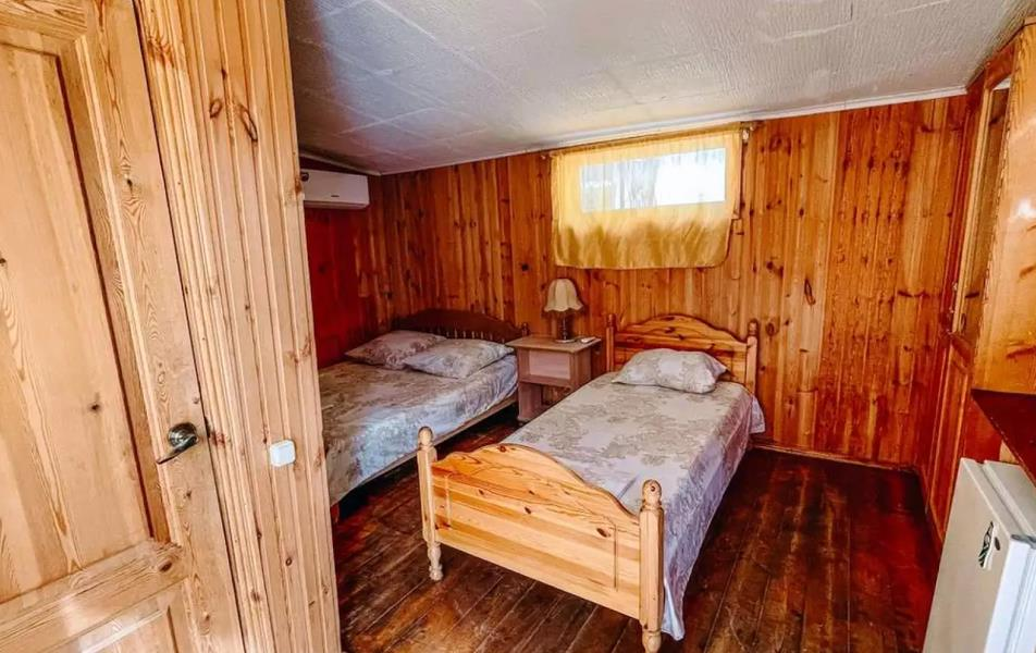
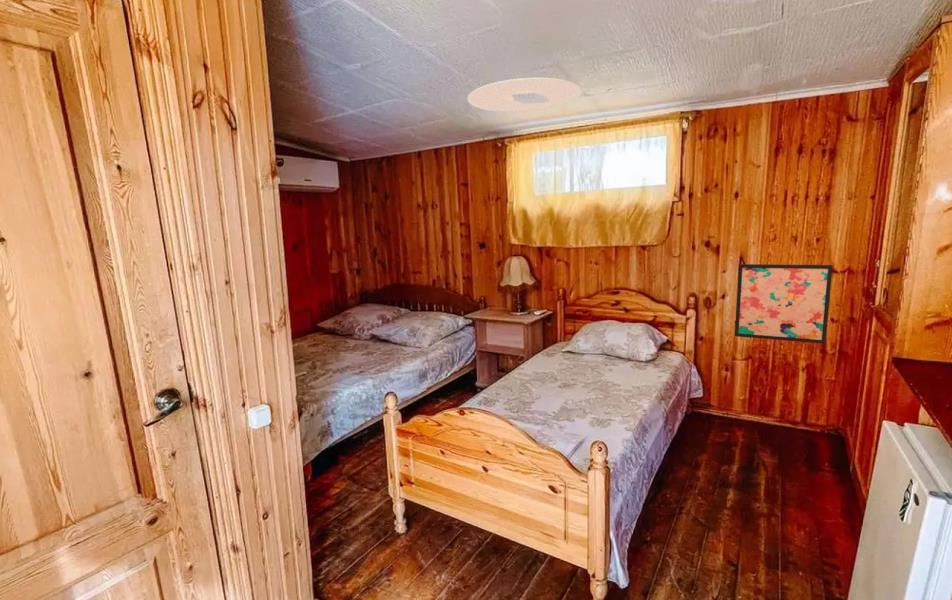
+ wall art [734,263,834,345]
+ ceiling light [467,77,582,113]
